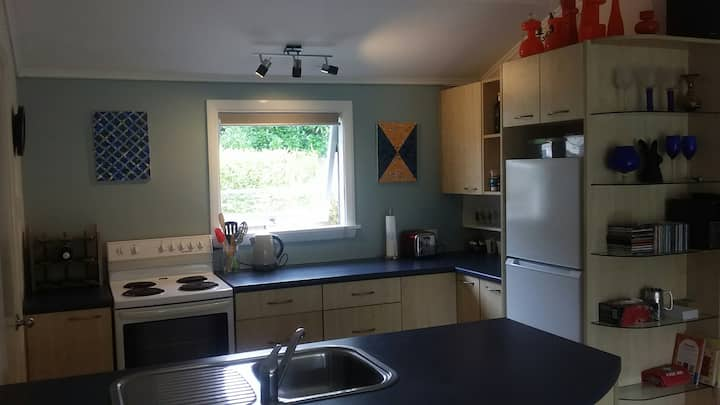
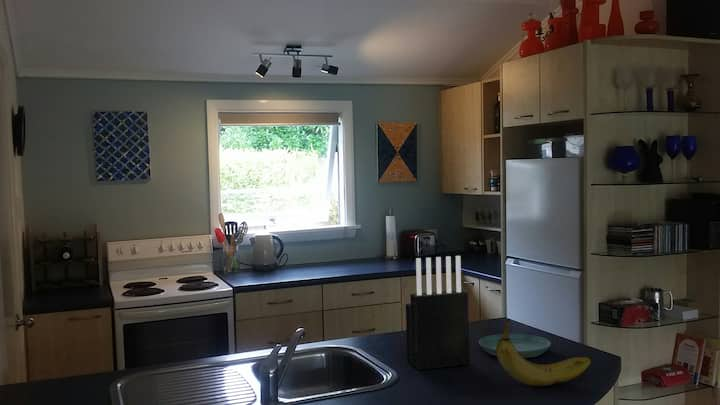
+ banana [496,319,592,387]
+ knife block [405,255,470,371]
+ saucer [478,333,552,359]
